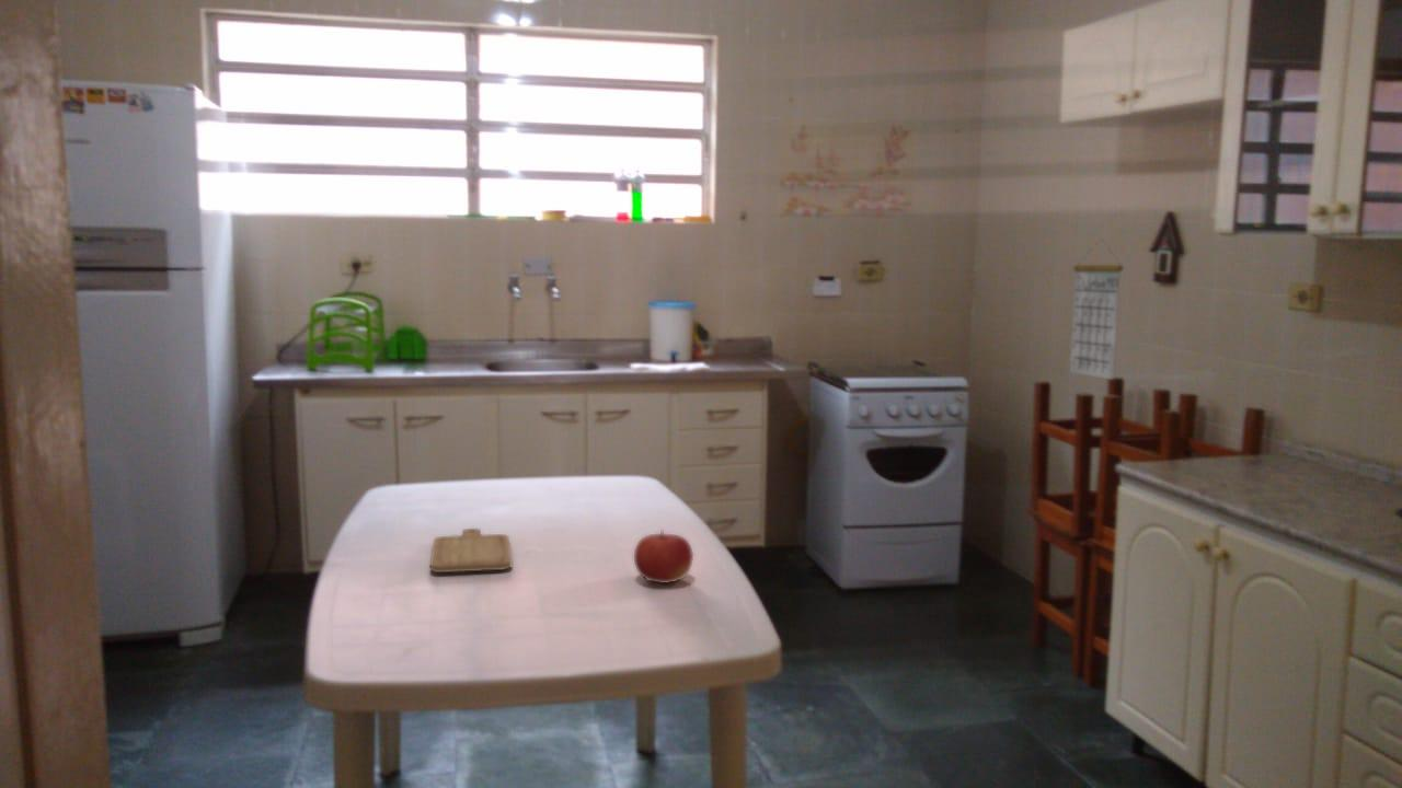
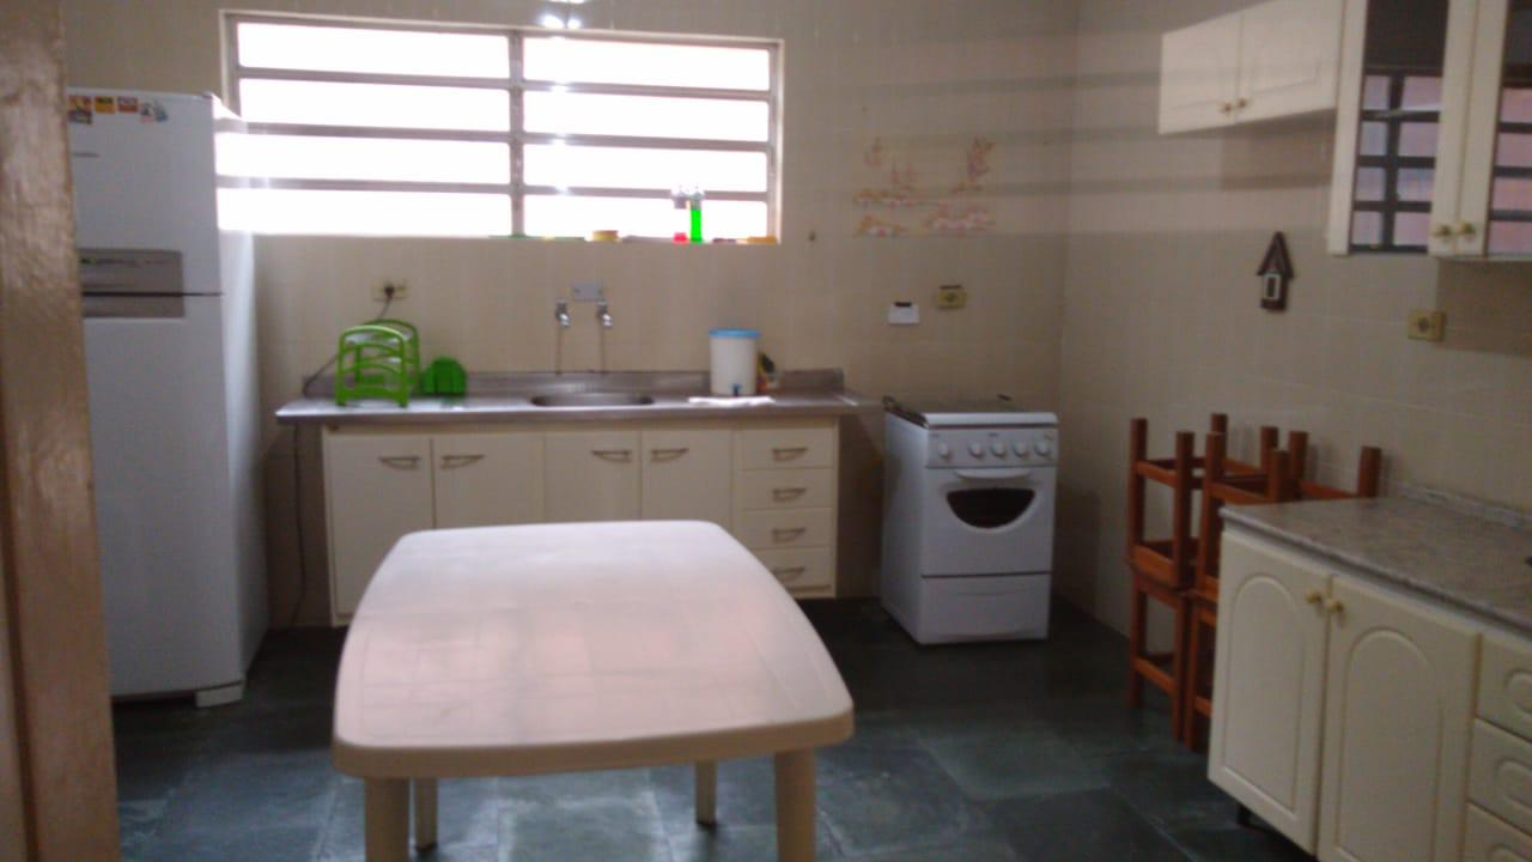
- fruit [633,529,694,584]
- chopping board [429,528,513,573]
- calendar [1069,237,1124,380]
